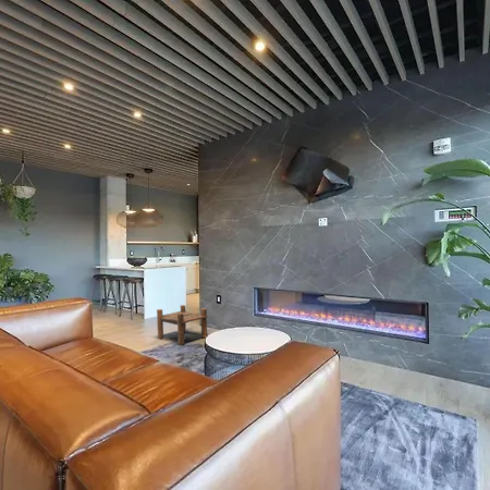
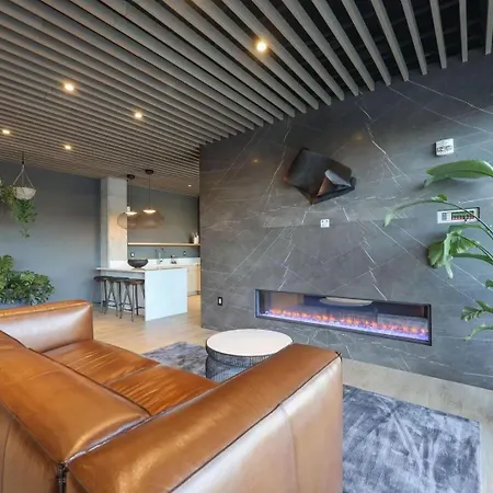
- stool [156,304,208,346]
